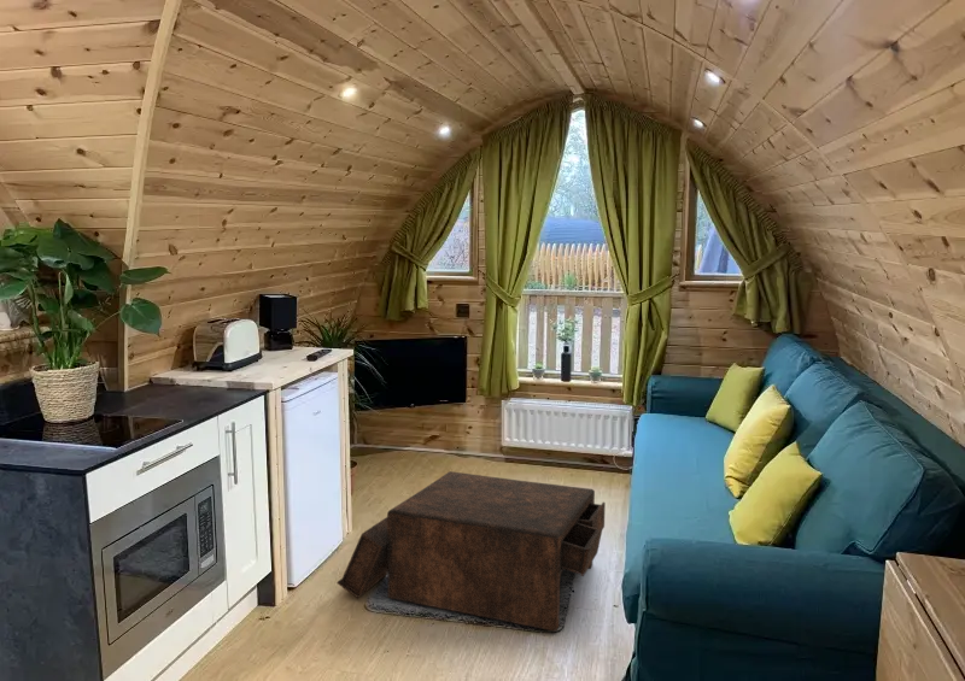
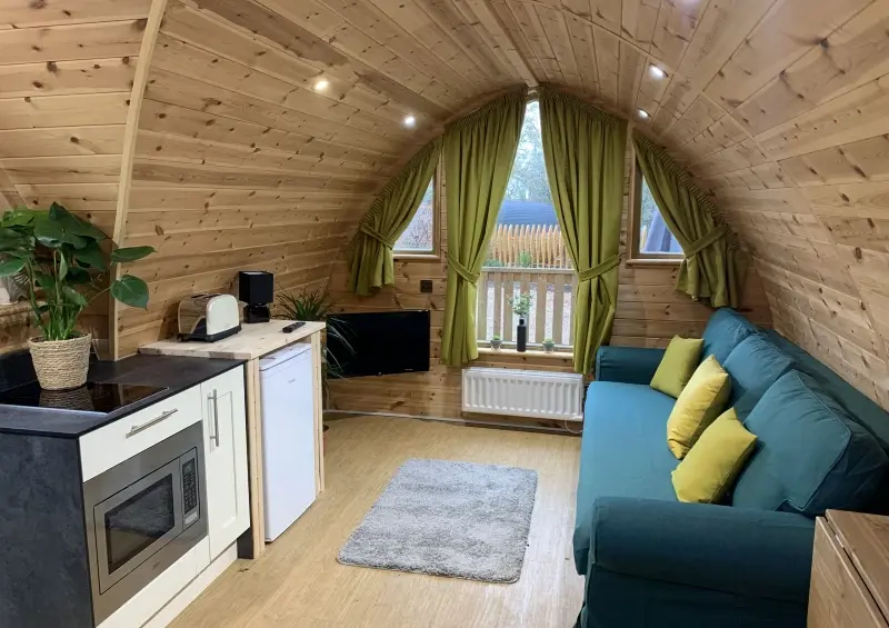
- coffee table [335,470,607,633]
